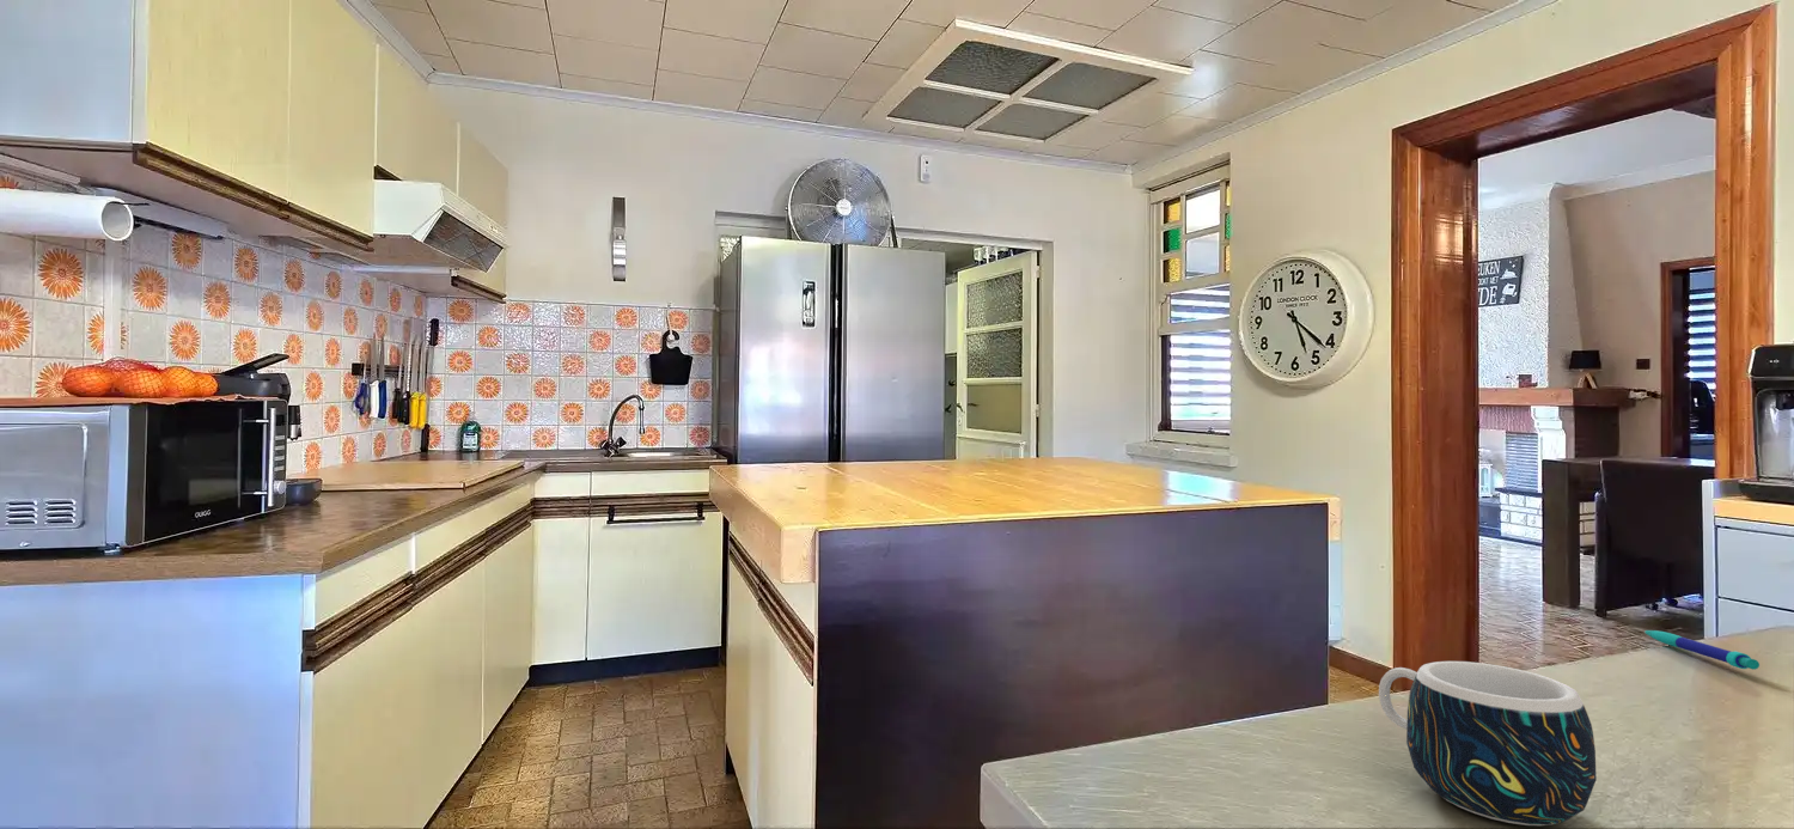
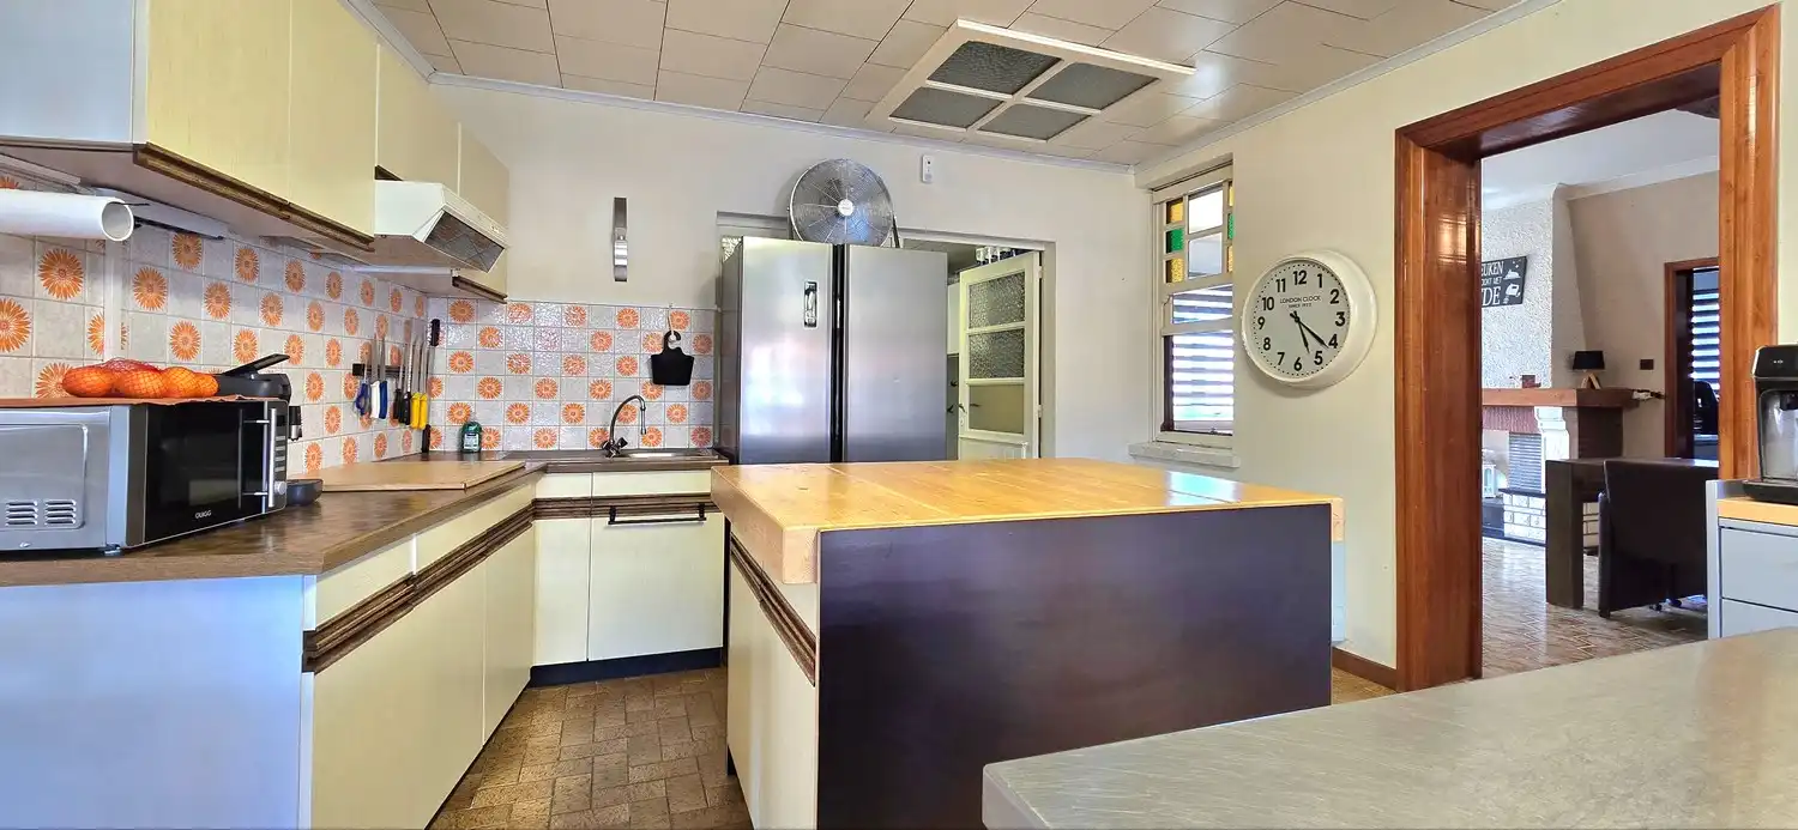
- mug [1378,660,1598,827]
- pen [1643,629,1761,671]
